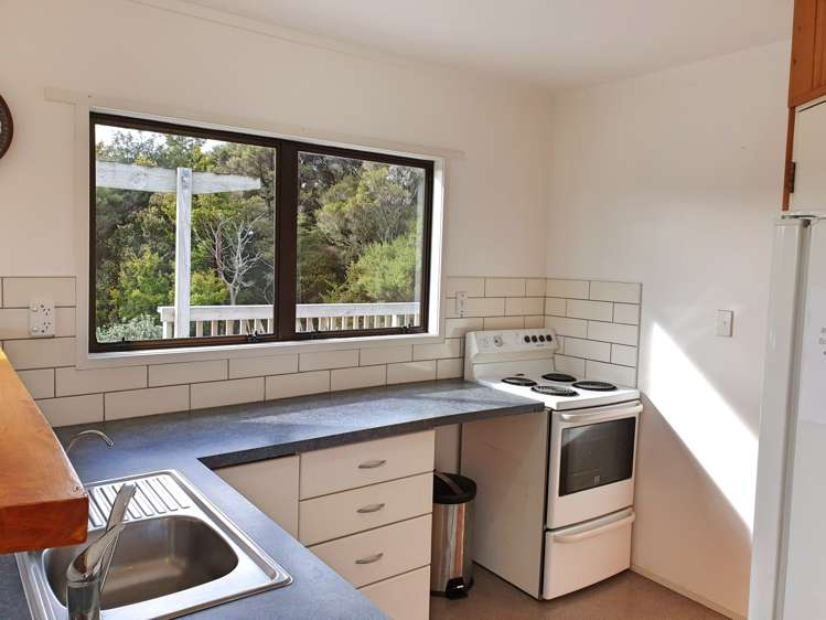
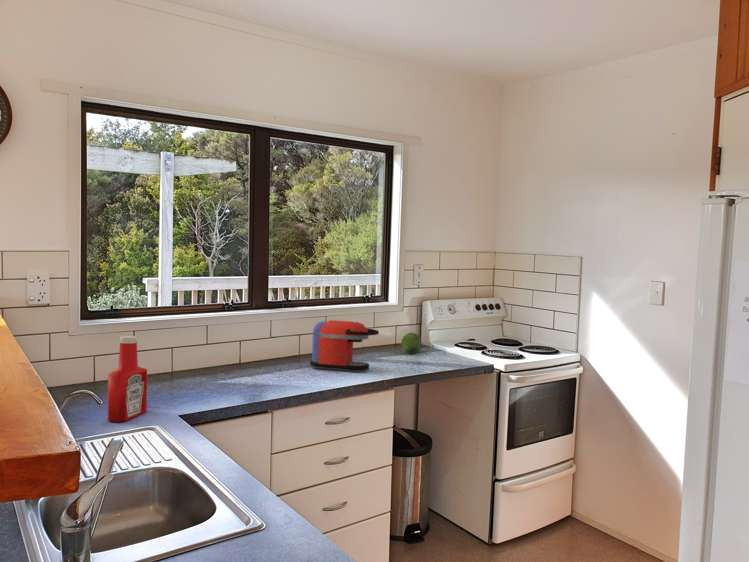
+ soap bottle [107,335,148,423]
+ fruit [401,332,423,354]
+ coffee maker [309,319,380,373]
